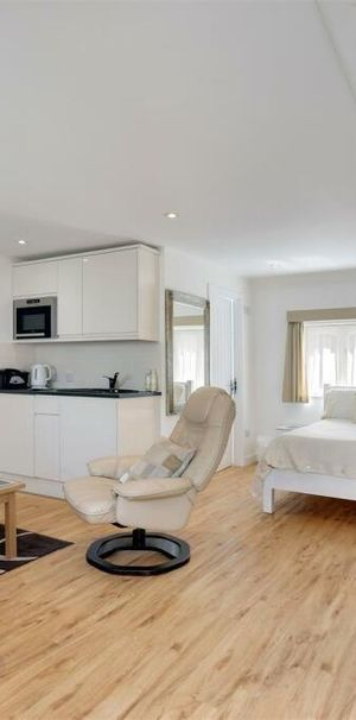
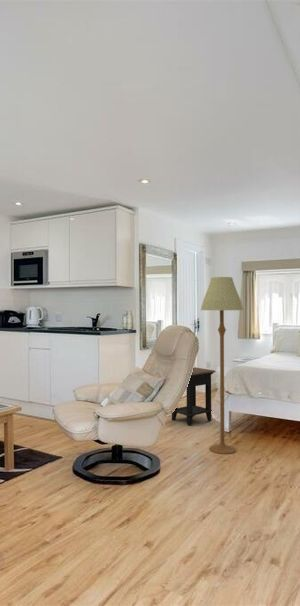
+ floor lamp [200,276,244,455]
+ side table [171,366,217,427]
